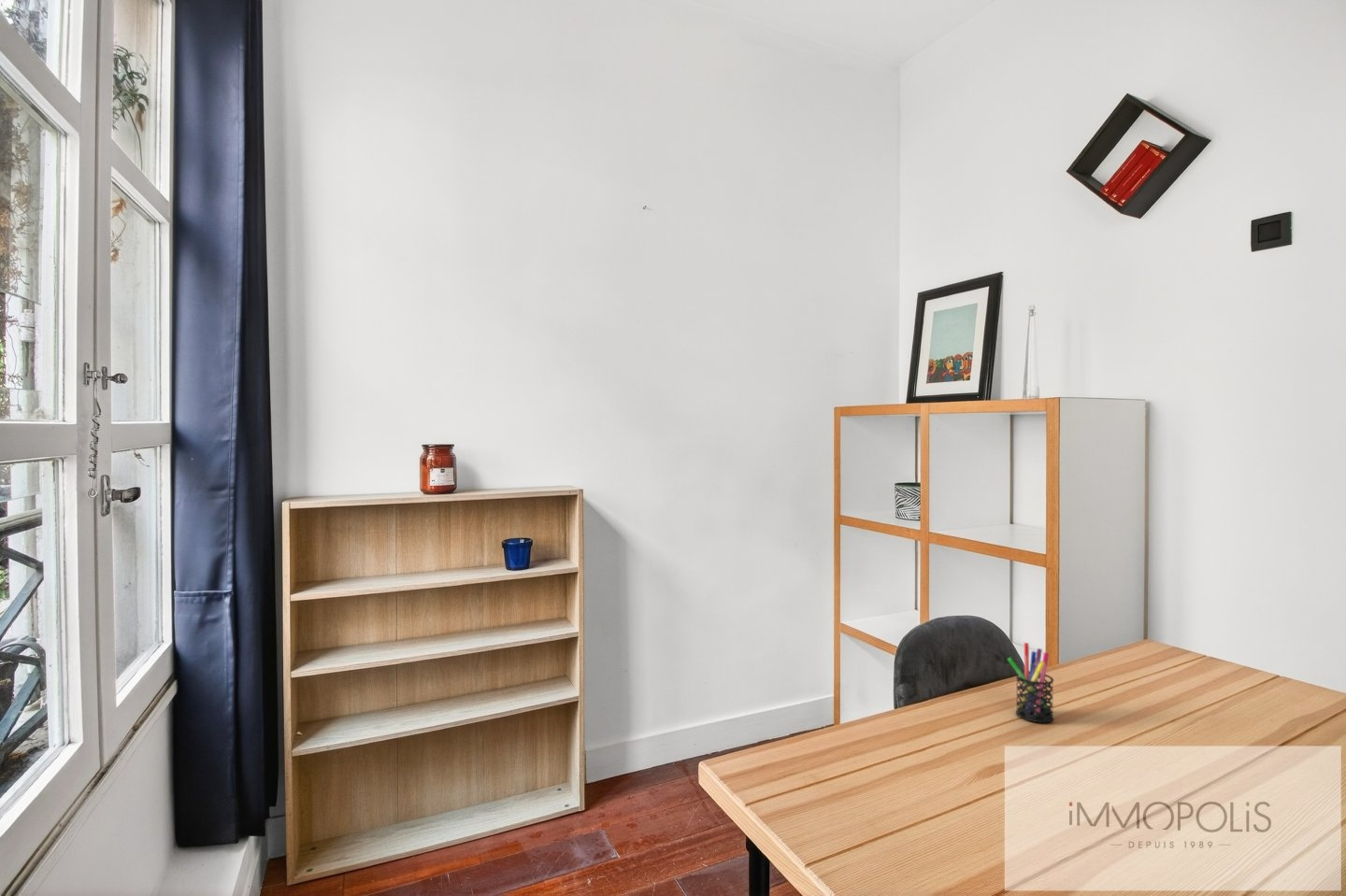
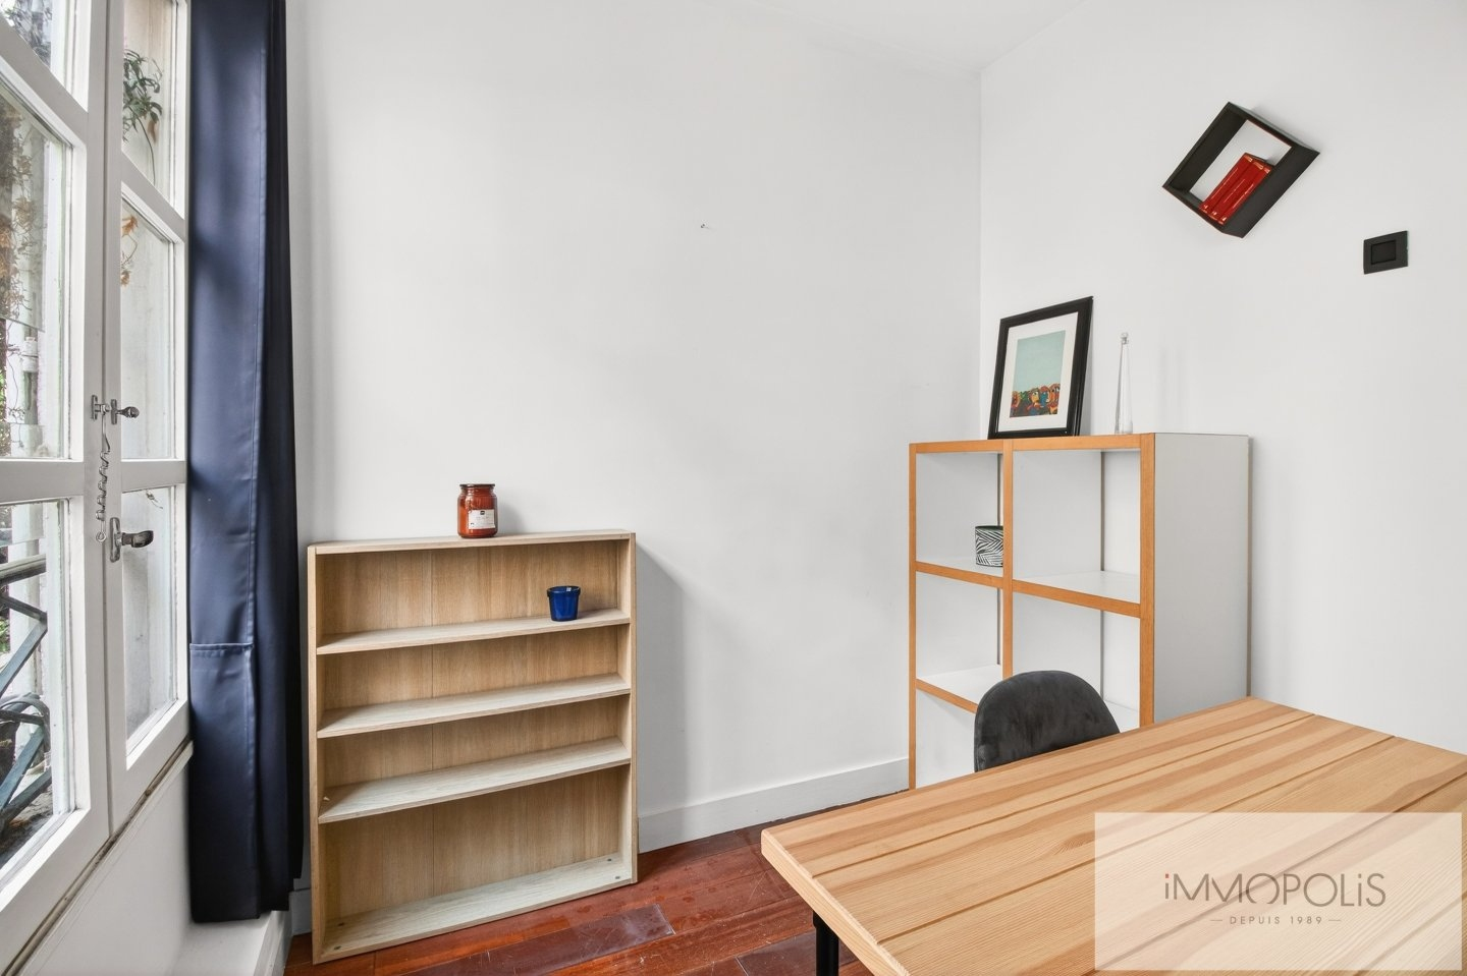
- pen holder [1007,642,1054,724]
